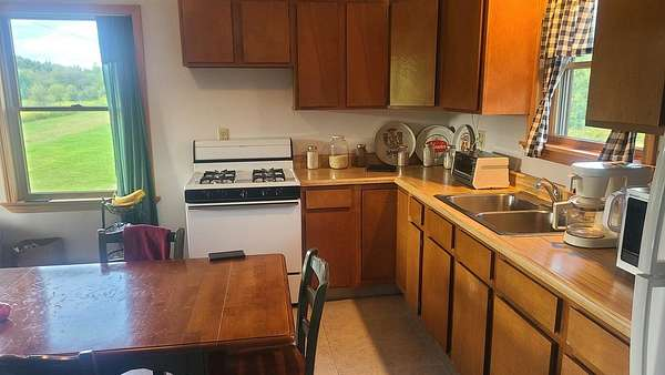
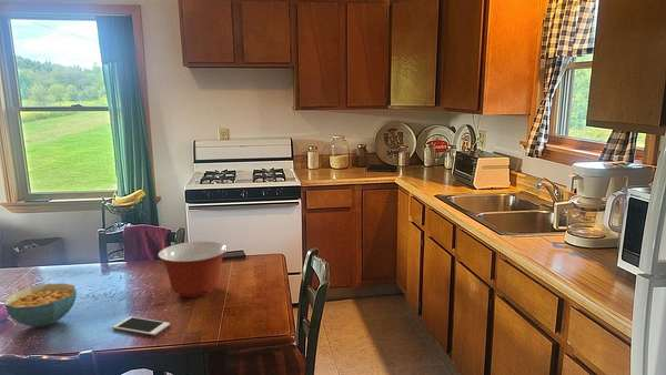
+ mixing bowl [157,241,229,298]
+ cereal bowl [3,282,78,328]
+ cell phone [111,316,171,336]
